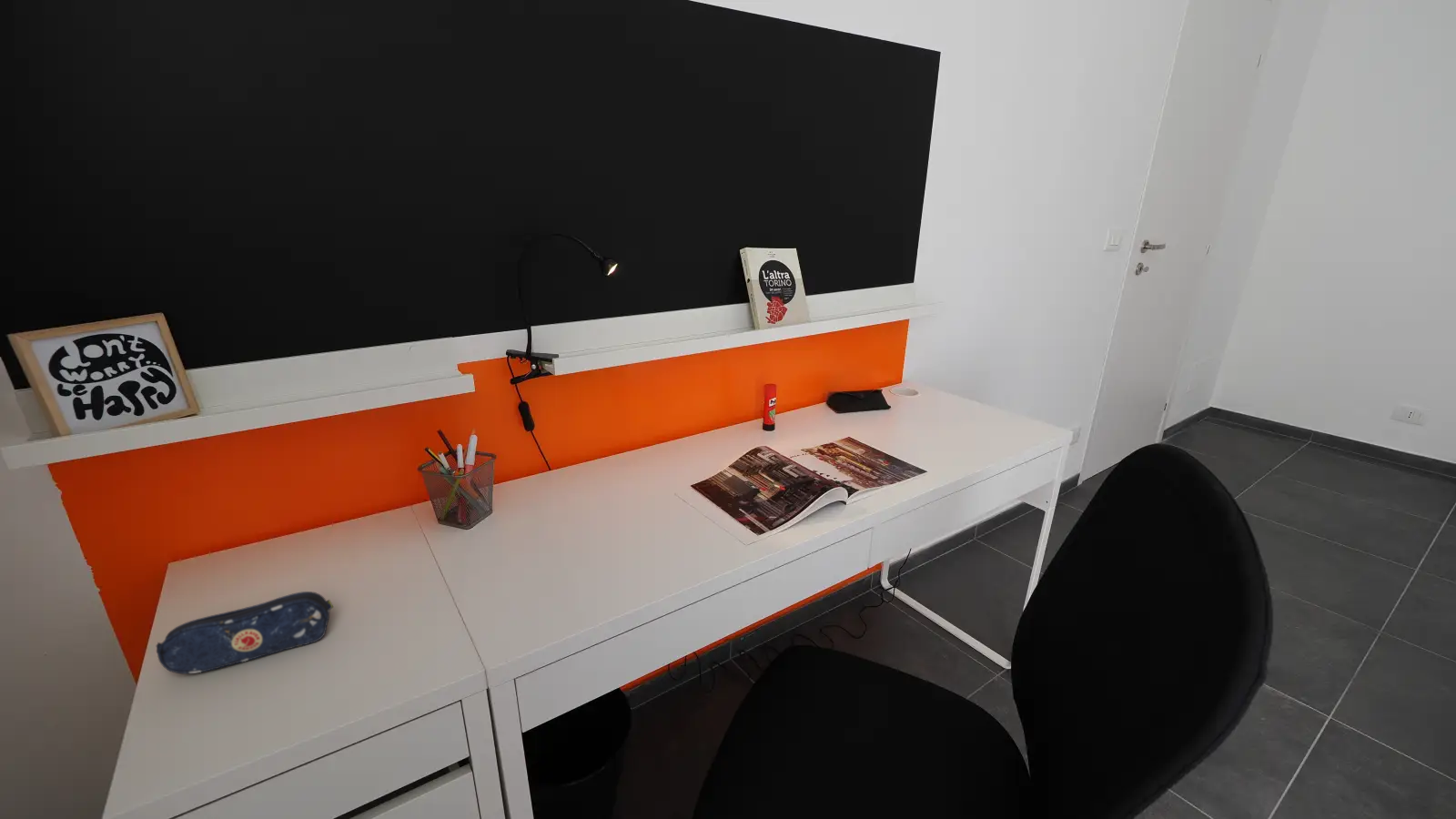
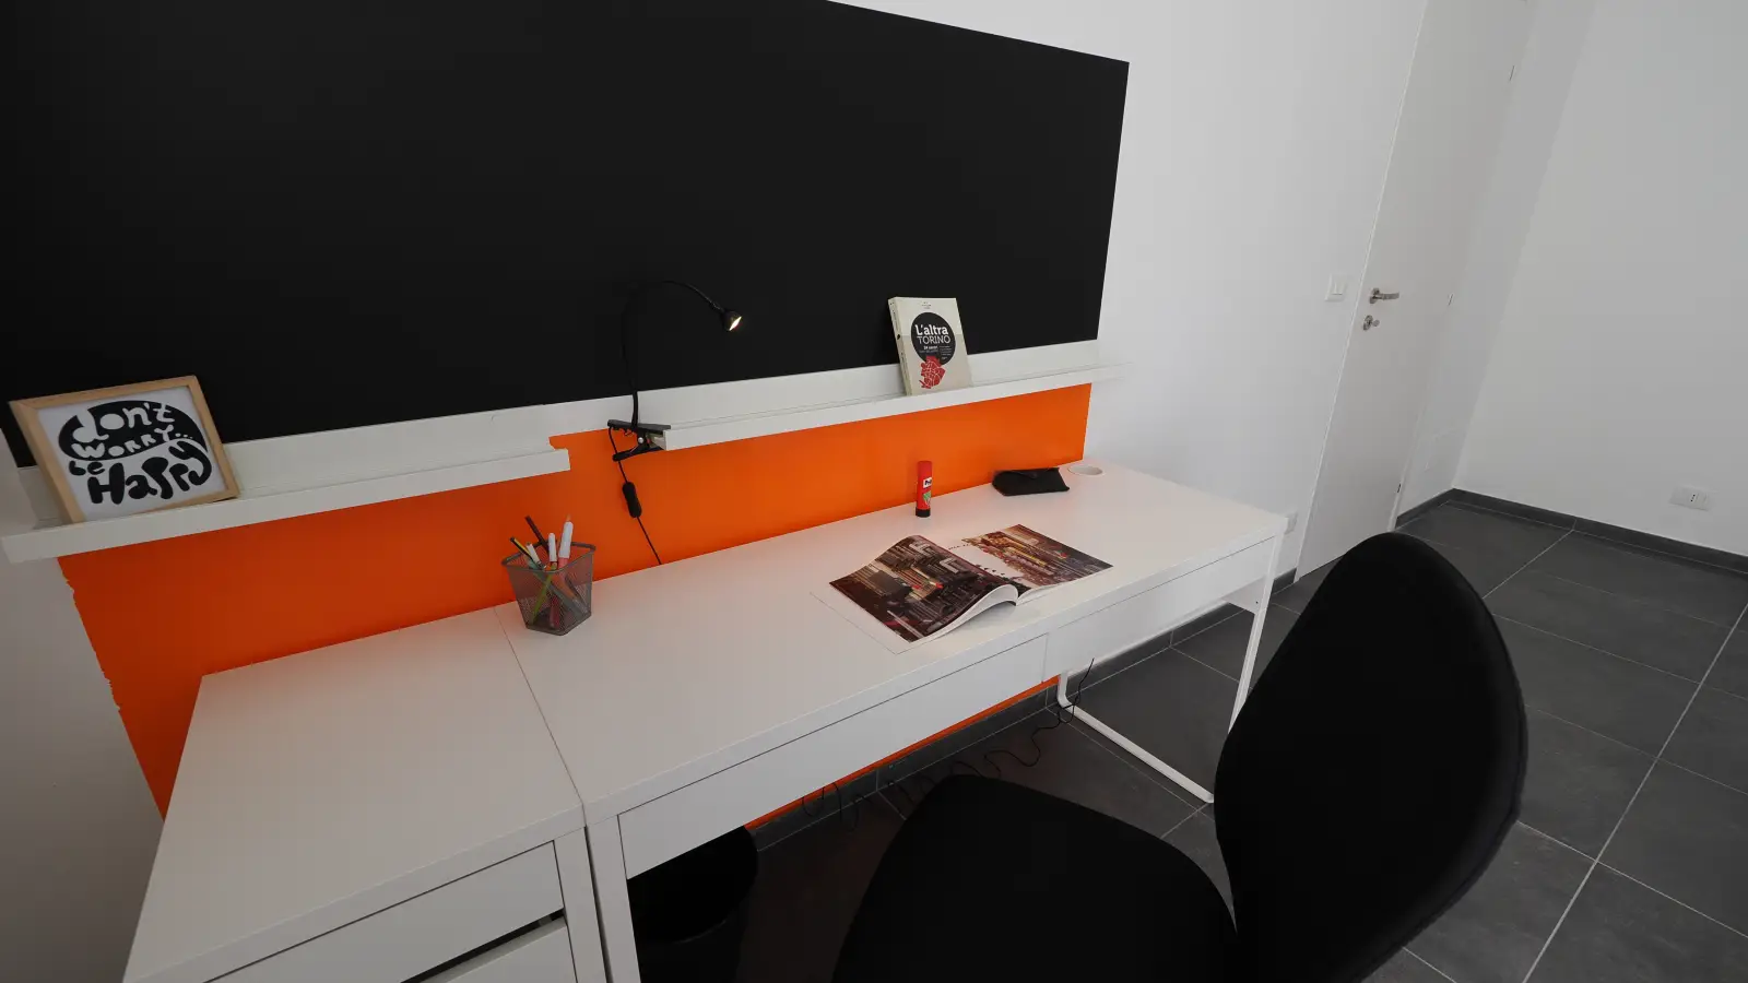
- pencil case [156,591,334,674]
